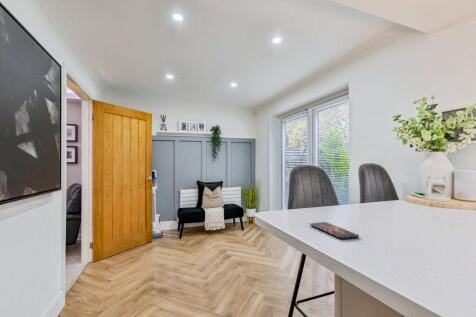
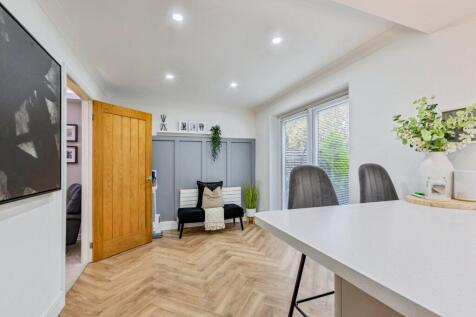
- smartphone [309,221,360,240]
